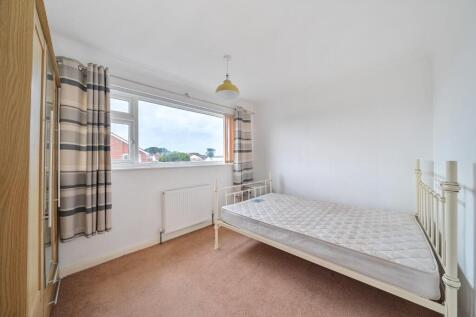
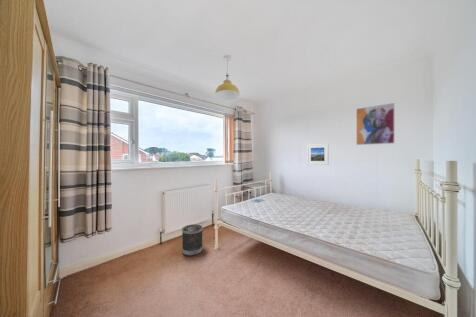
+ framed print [306,143,330,166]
+ wastebasket [181,223,204,257]
+ wall art [355,101,396,146]
